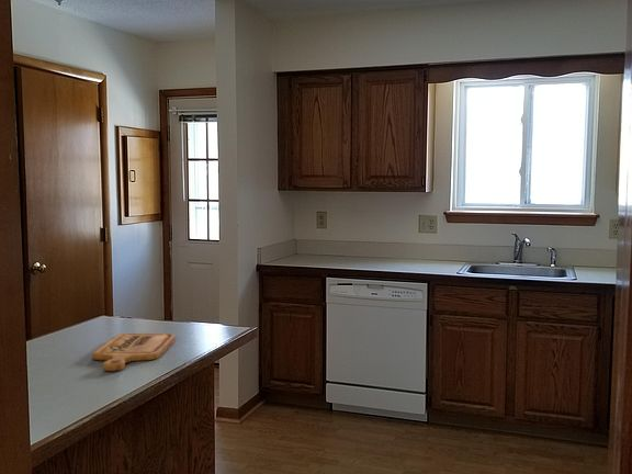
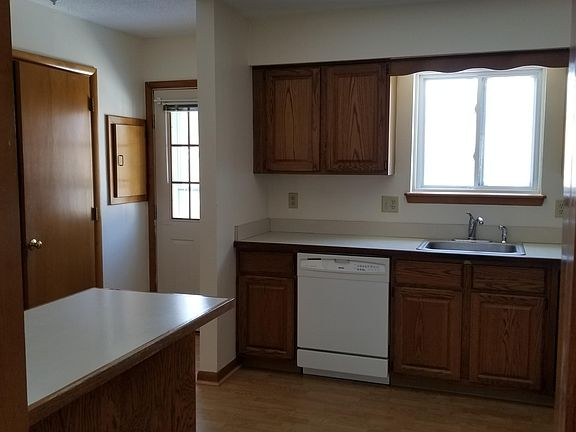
- cutting board [91,332,177,372]
